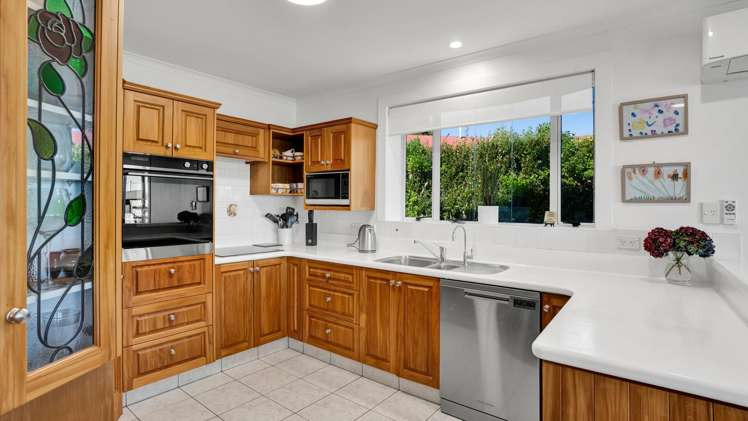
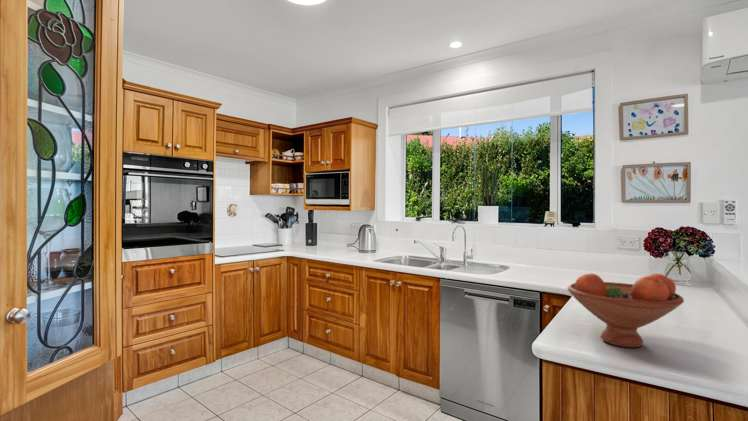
+ fruit bowl [566,273,685,348]
